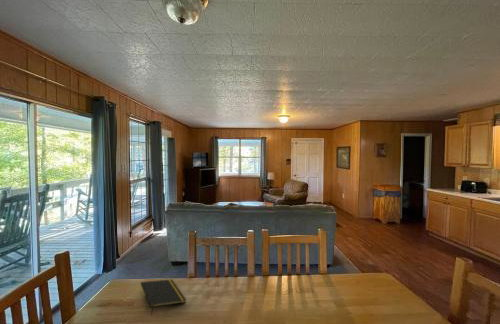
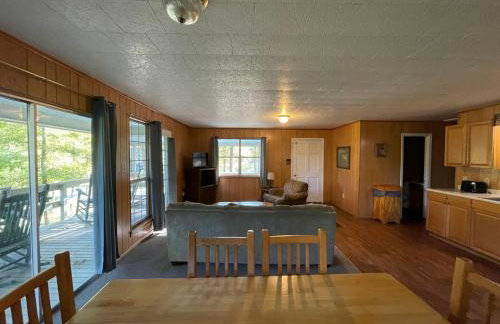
- notepad [140,278,187,316]
